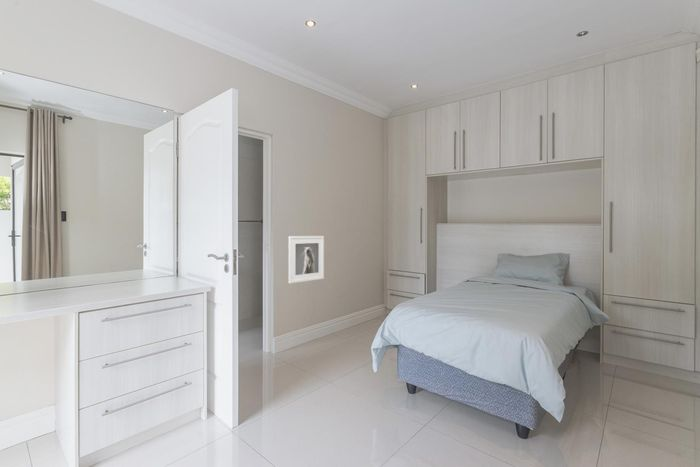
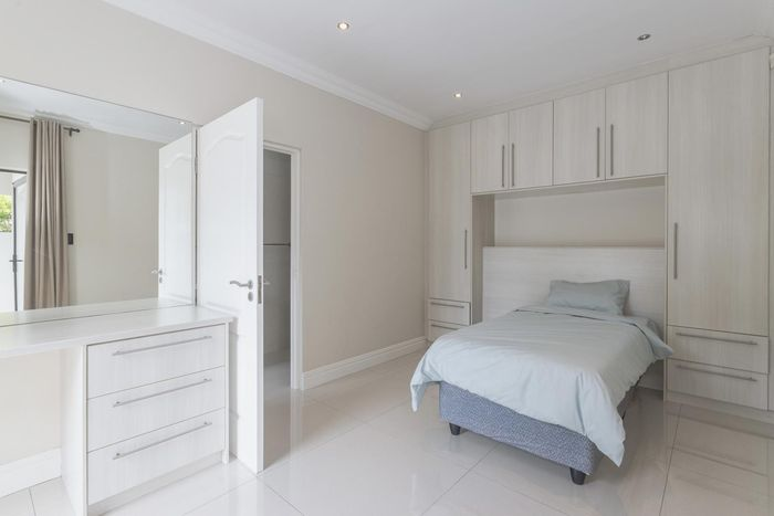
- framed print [287,235,325,284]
